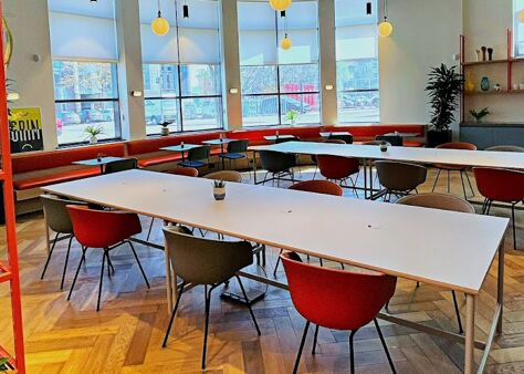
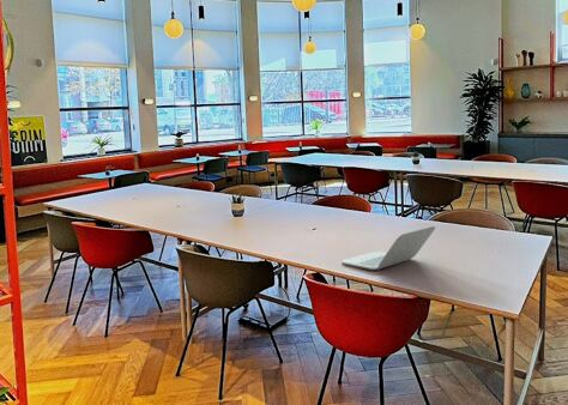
+ laptop [340,225,436,271]
